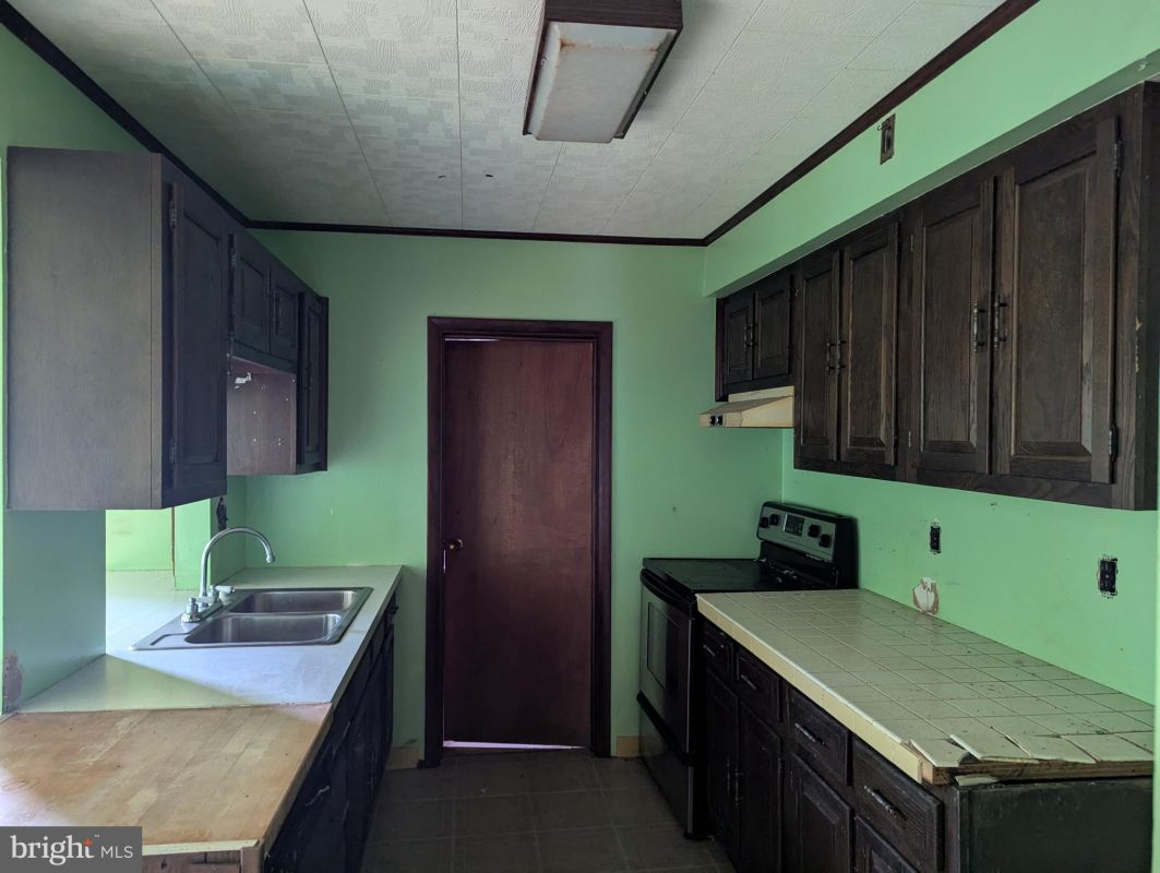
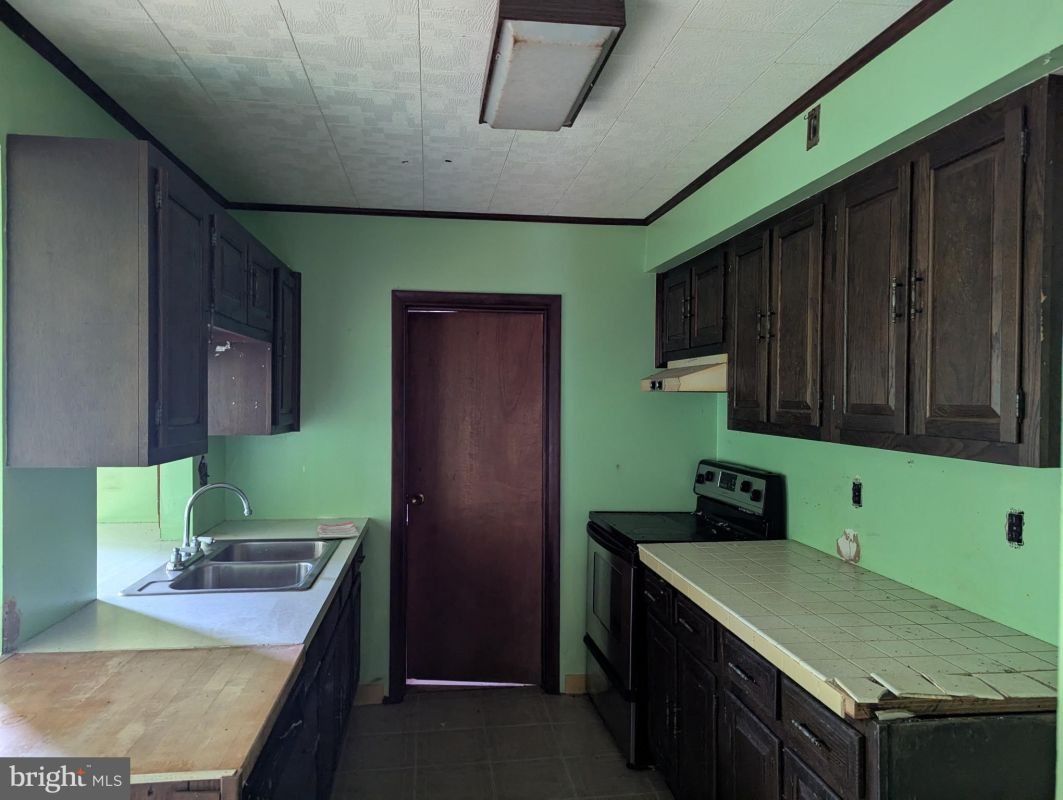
+ dish towel [317,520,359,539]
